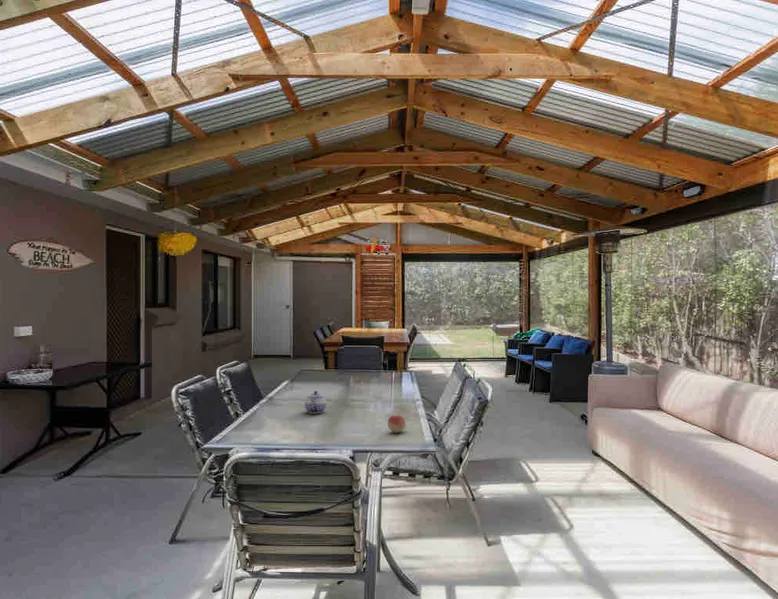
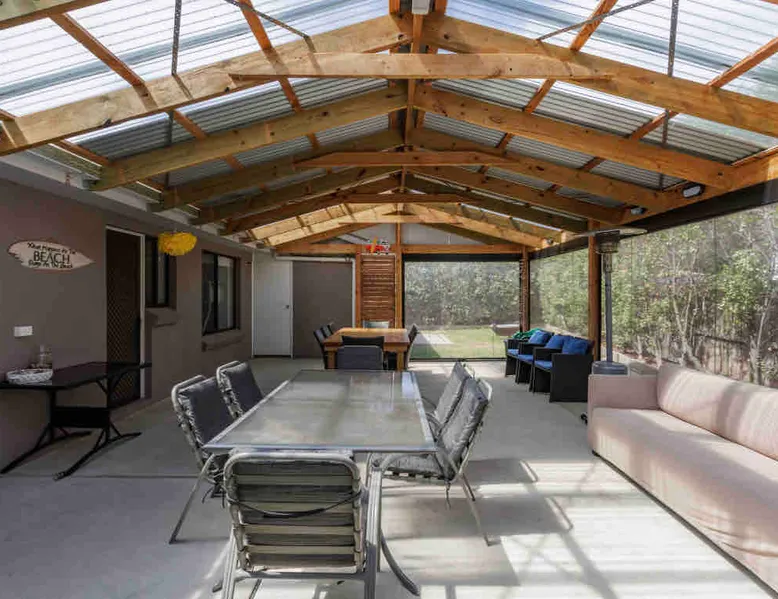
- teapot [304,390,327,414]
- fruit [387,414,407,434]
